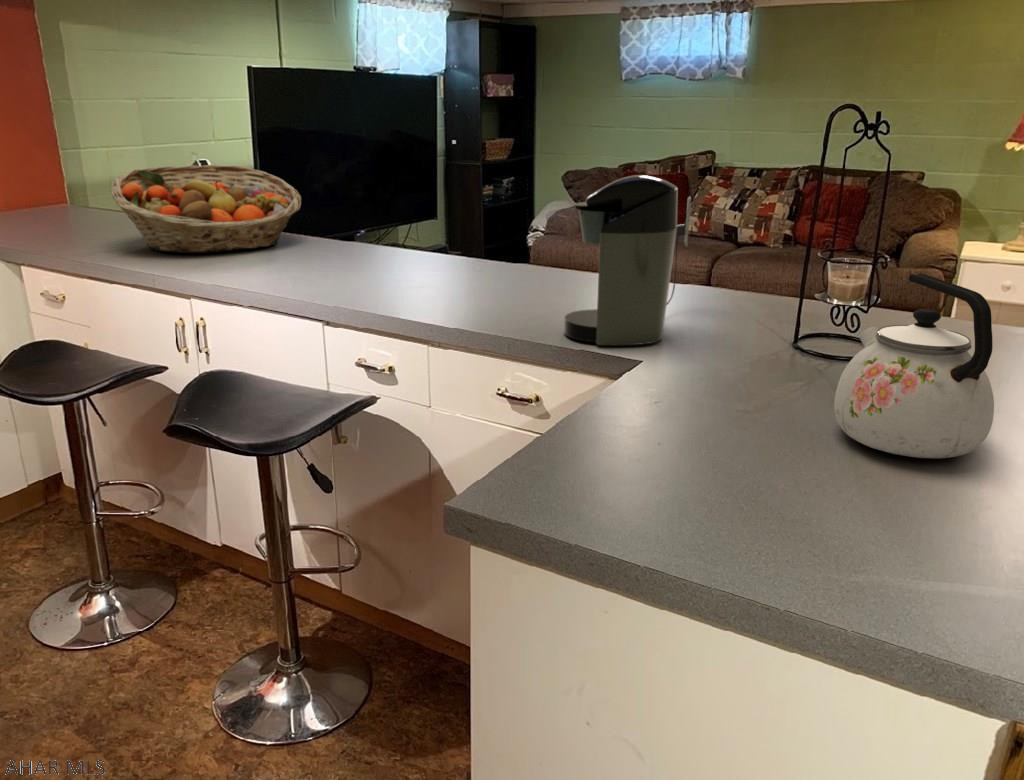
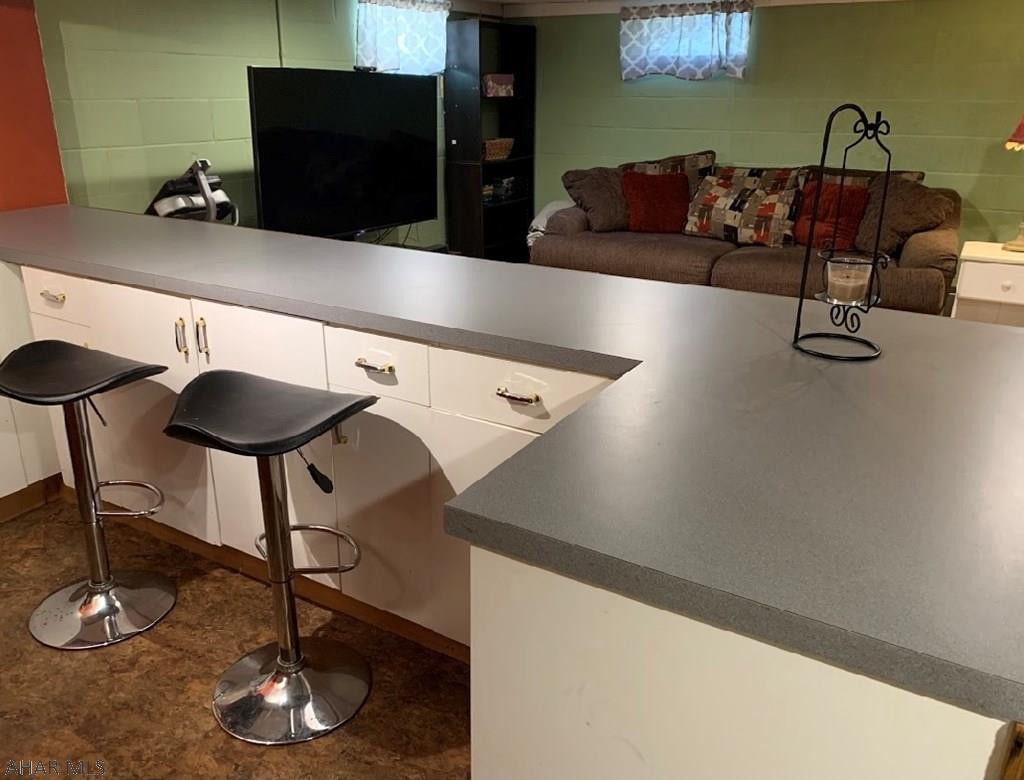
- coffee maker [563,174,692,346]
- kettle [833,272,995,459]
- fruit basket [111,164,302,254]
